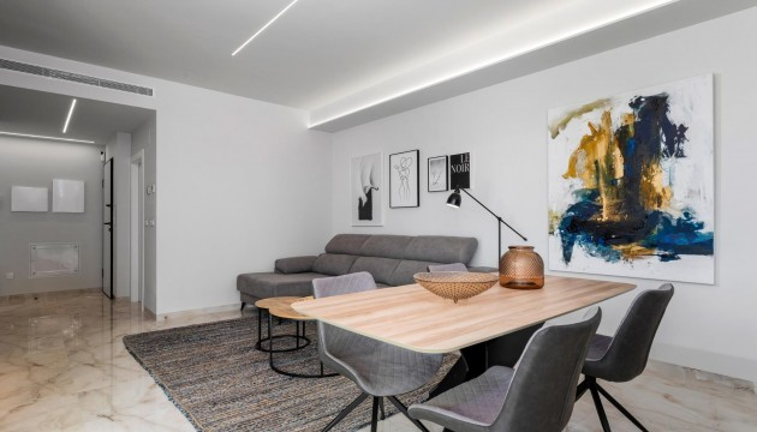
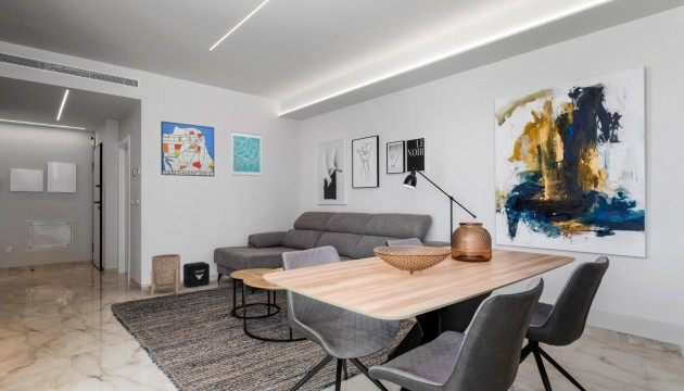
+ planter [150,253,181,297]
+ wall art [230,130,263,177]
+ wall art [160,121,215,178]
+ air purifier [182,261,211,289]
